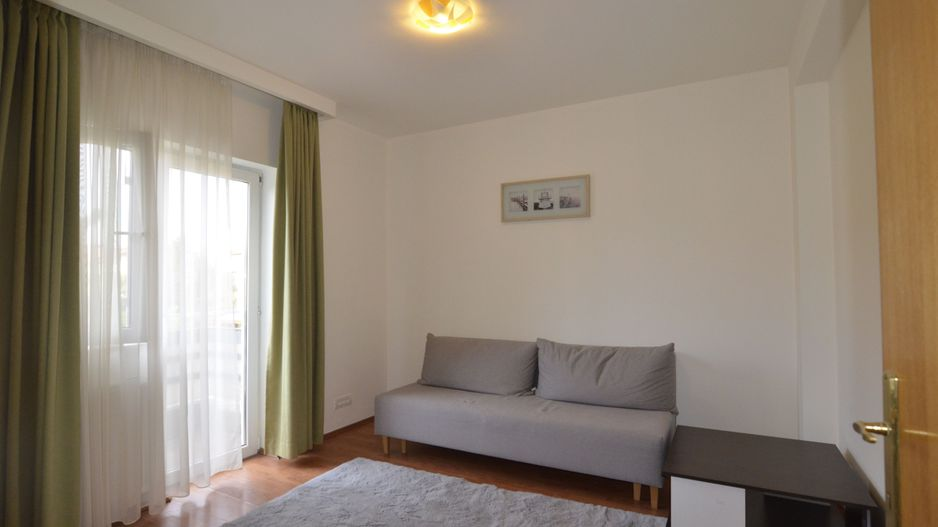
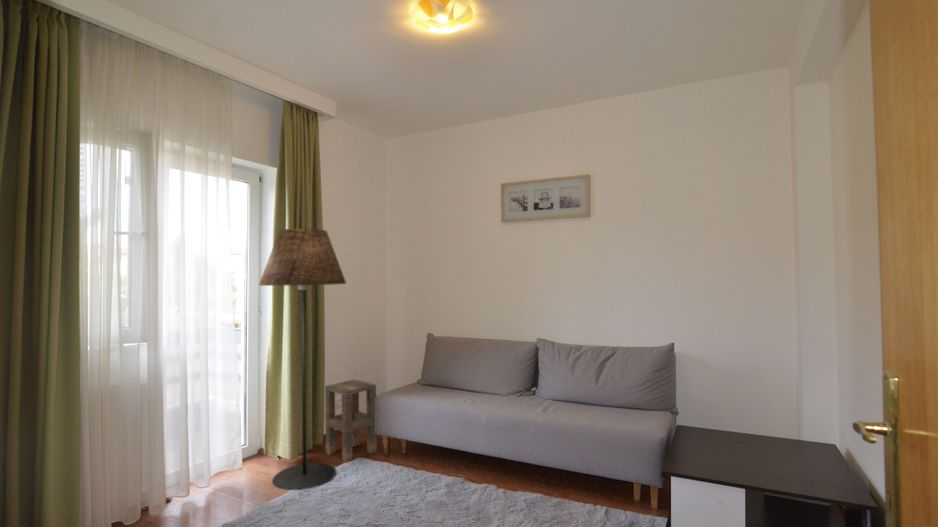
+ side table [324,379,378,463]
+ floor lamp [258,228,347,491]
